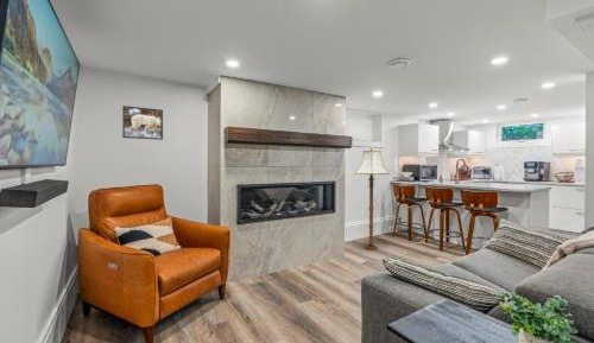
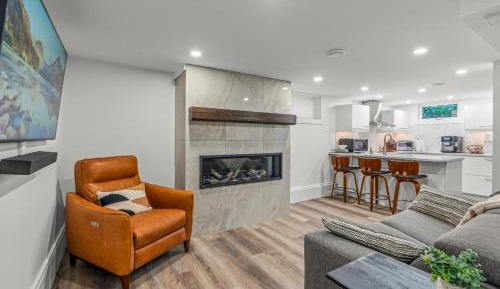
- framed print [121,104,164,141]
- floor lamp [354,148,391,252]
